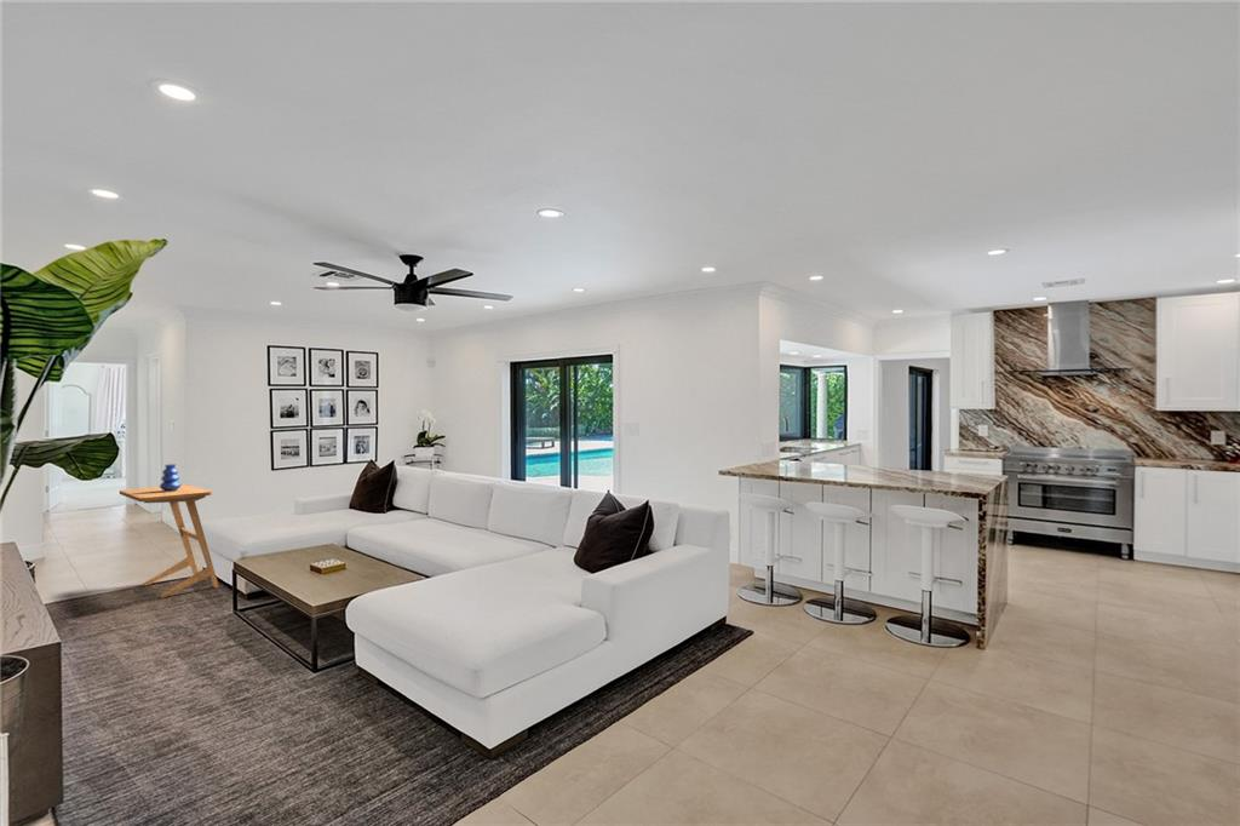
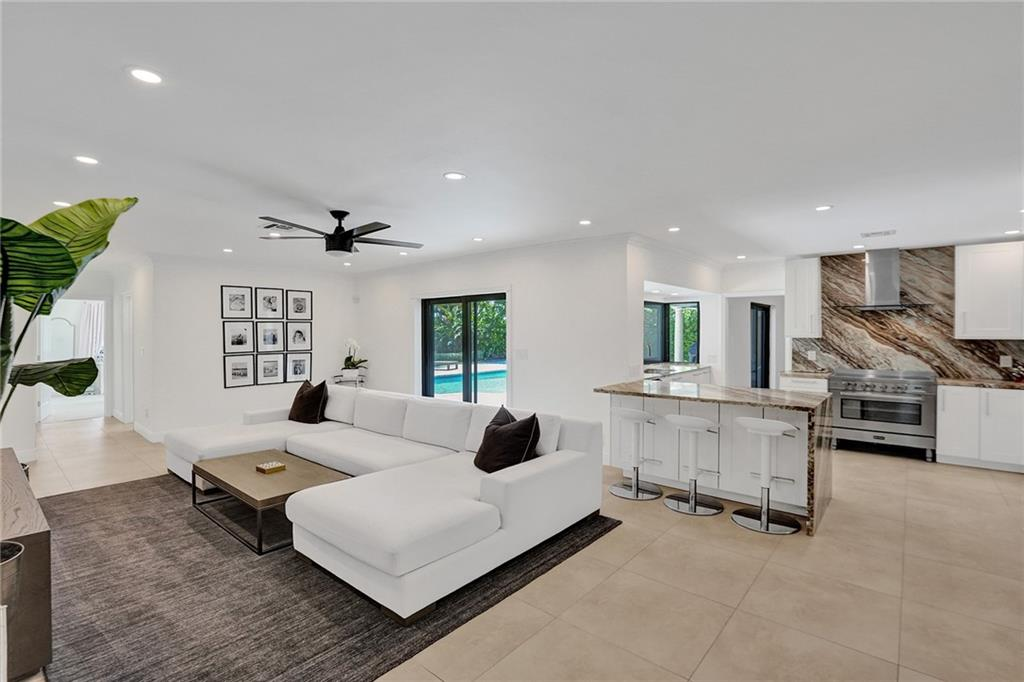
- side table [119,483,220,600]
- vase [159,463,182,492]
